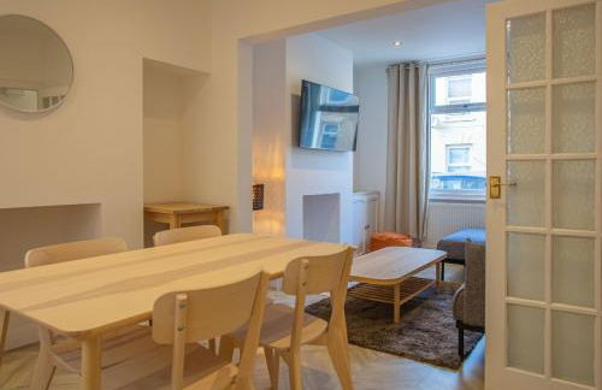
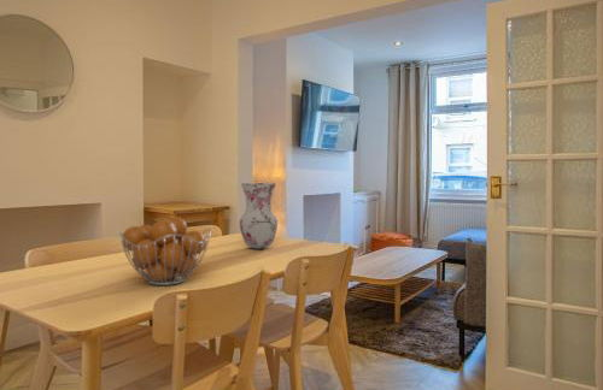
+ vase [239,182,279,250]
+ fruit basket [118,215,212,286]
